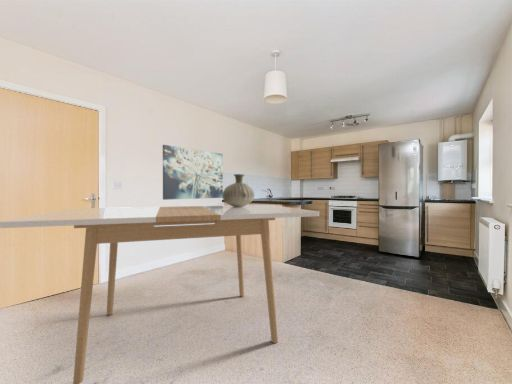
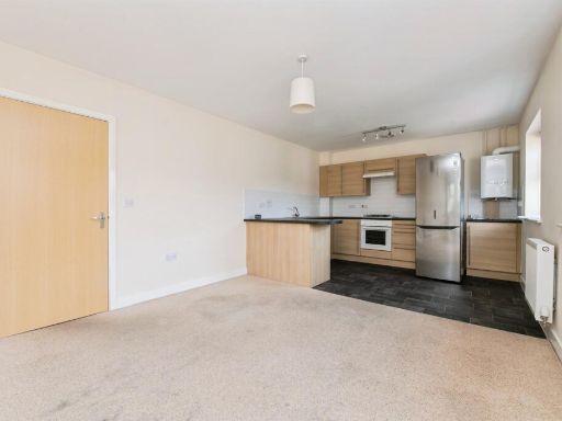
- dining table [0,204,320,384]
- wall art [162,144,224,201]
- vase [222,173,255,207]
